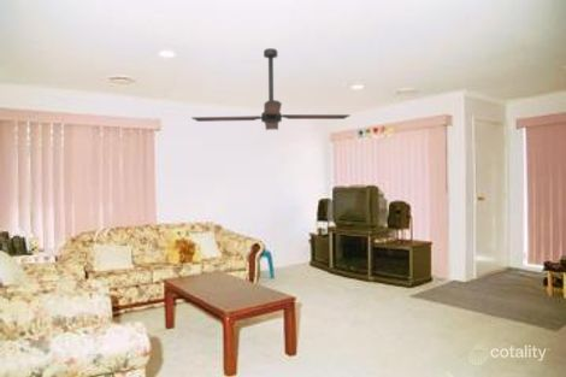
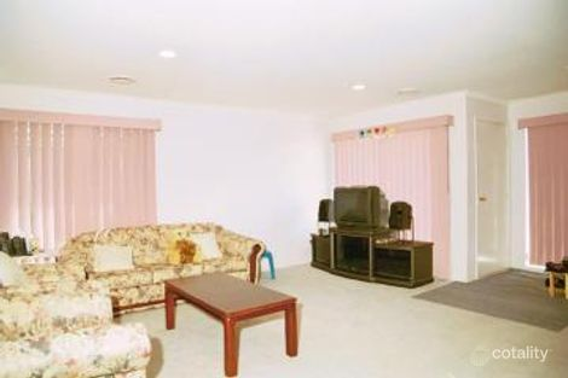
- ceiling fan [190,47,350,131]
